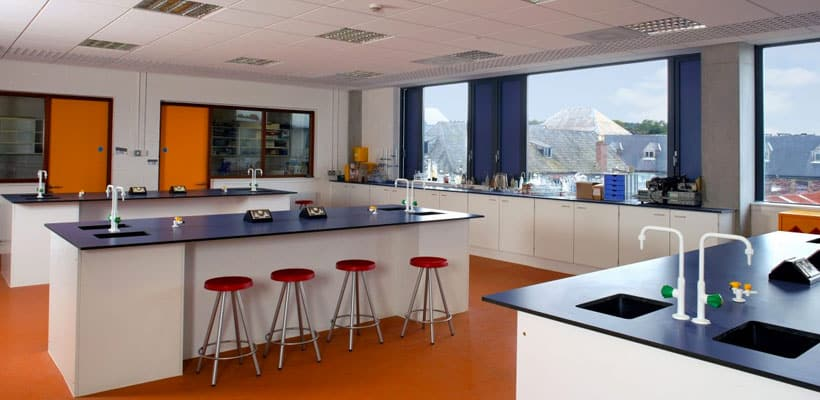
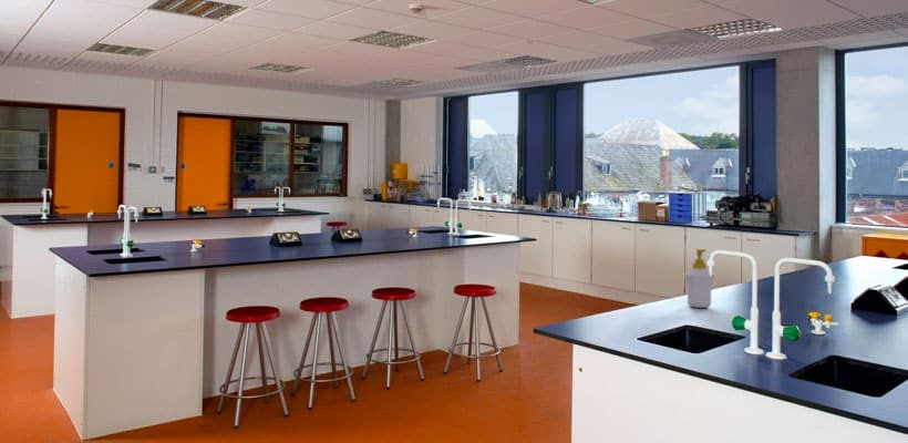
+ soap bottle [683,248,716,309]
